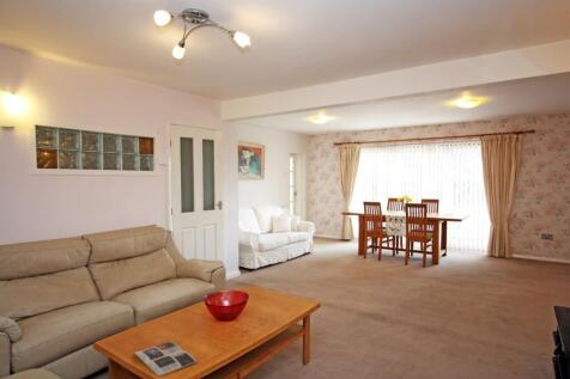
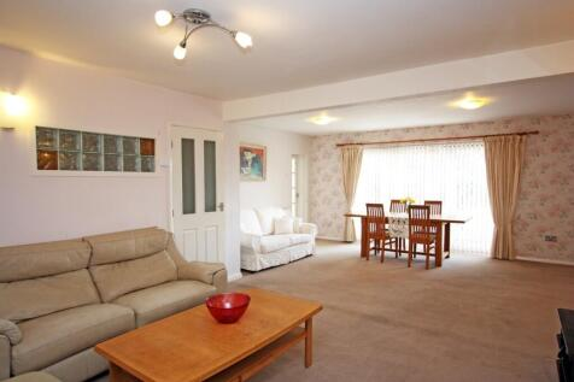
- magazine [133,341,198,378]
